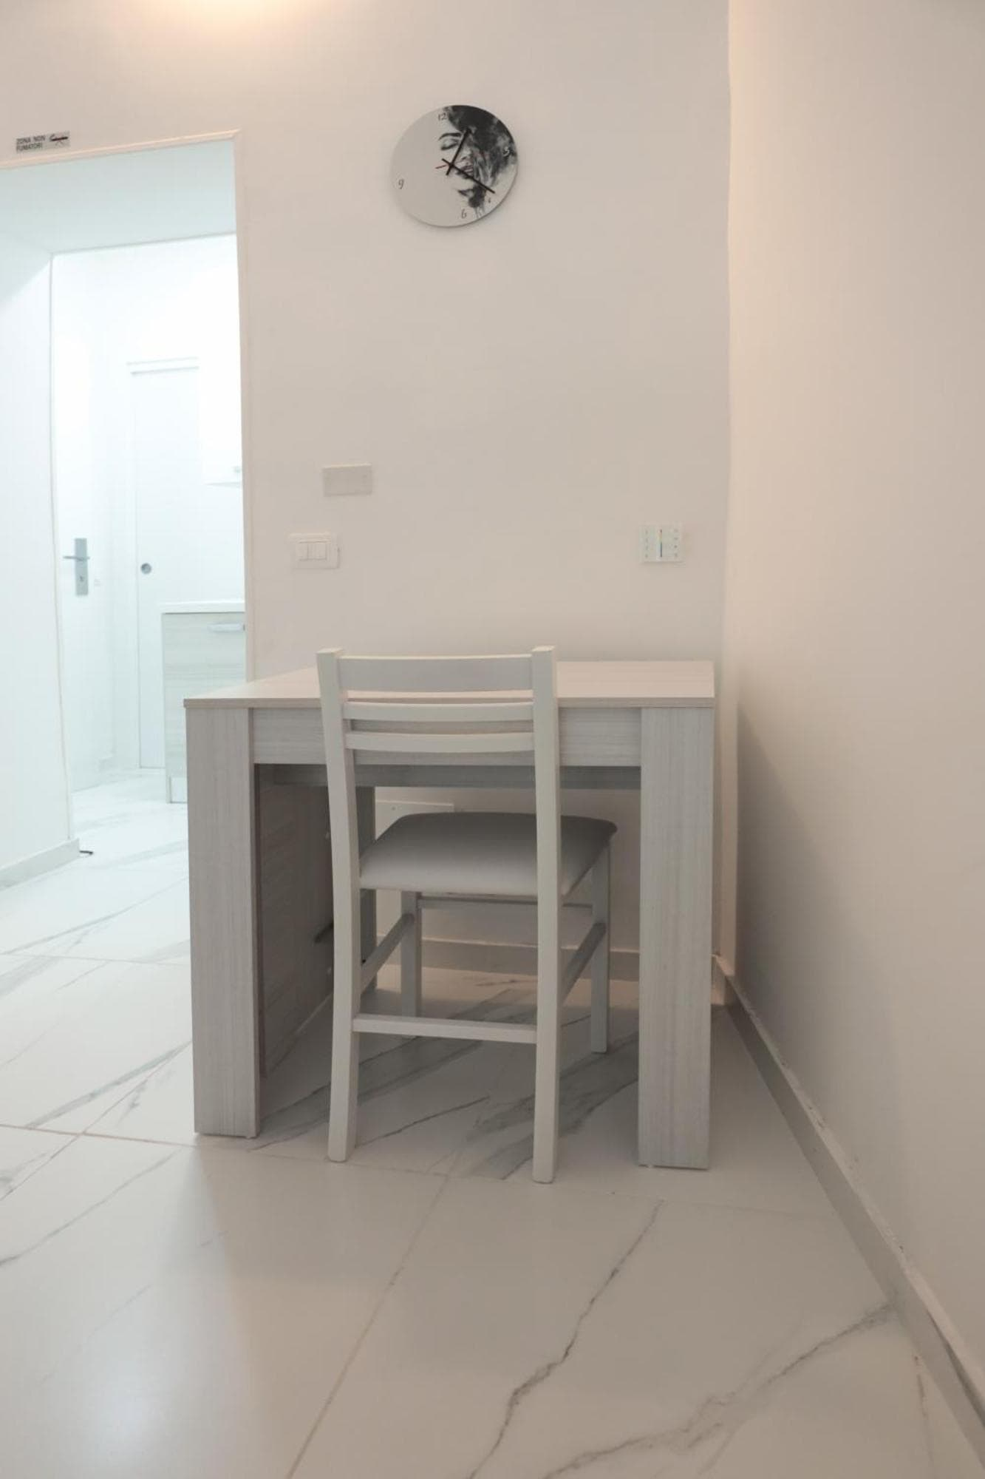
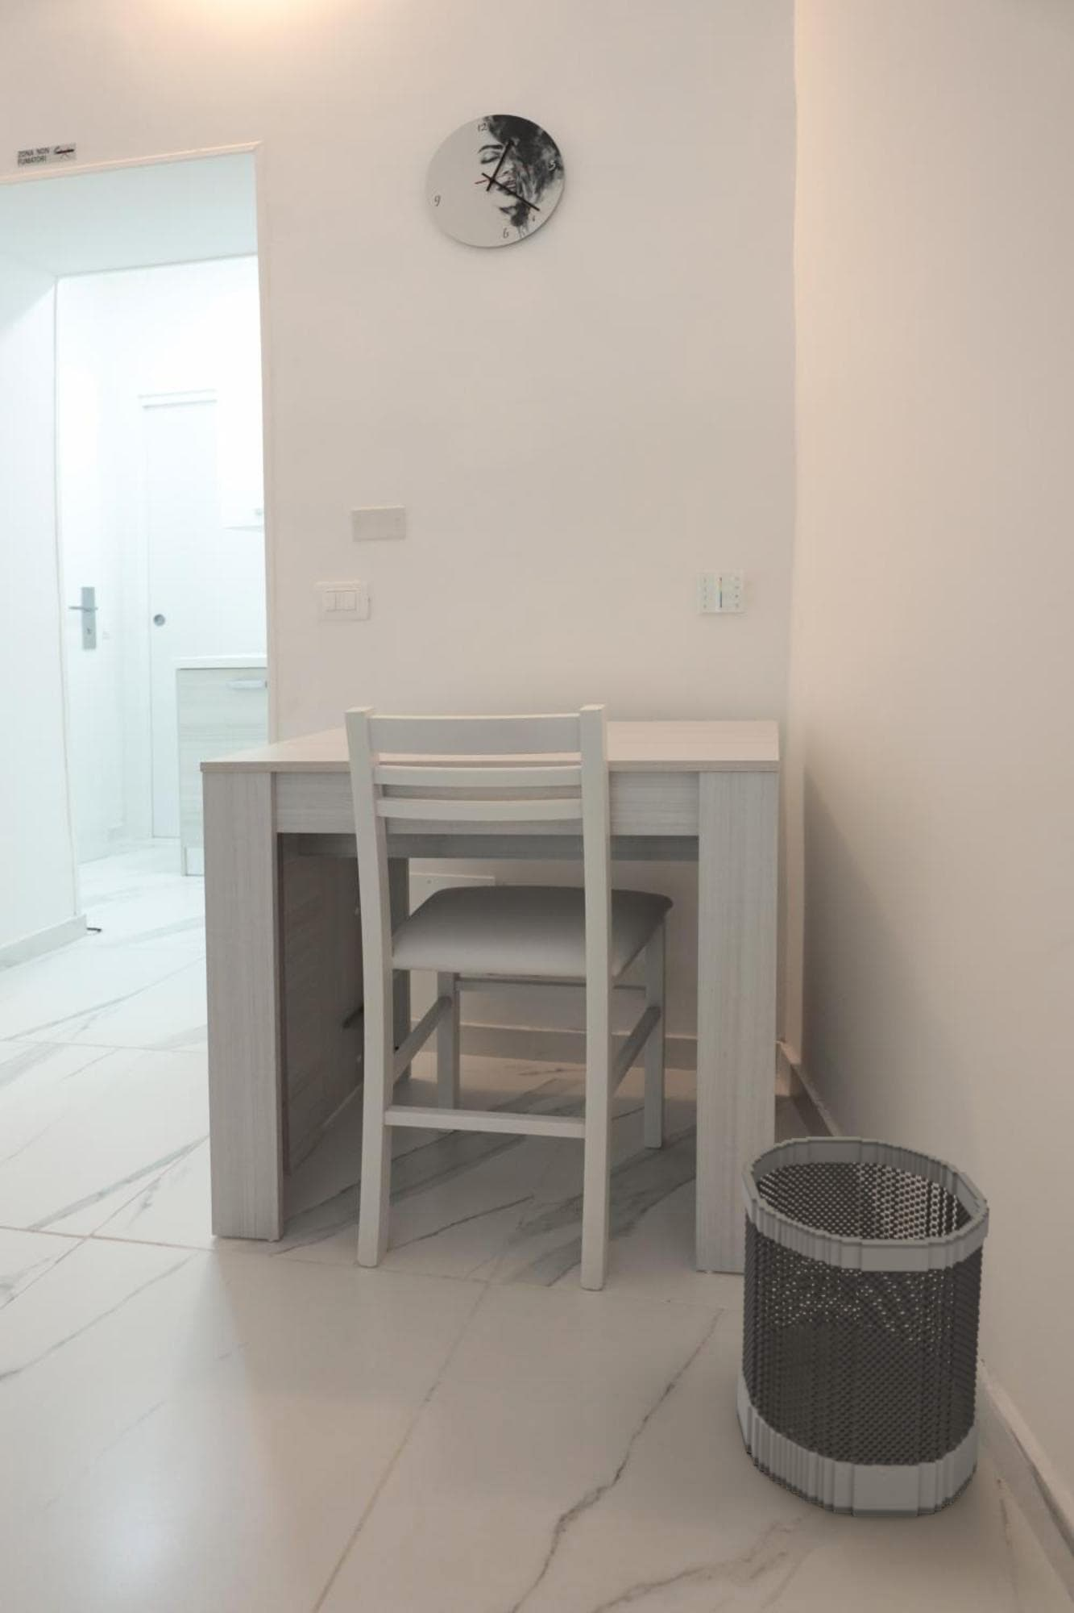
+ wastebasket [736,1136,990,1518]
